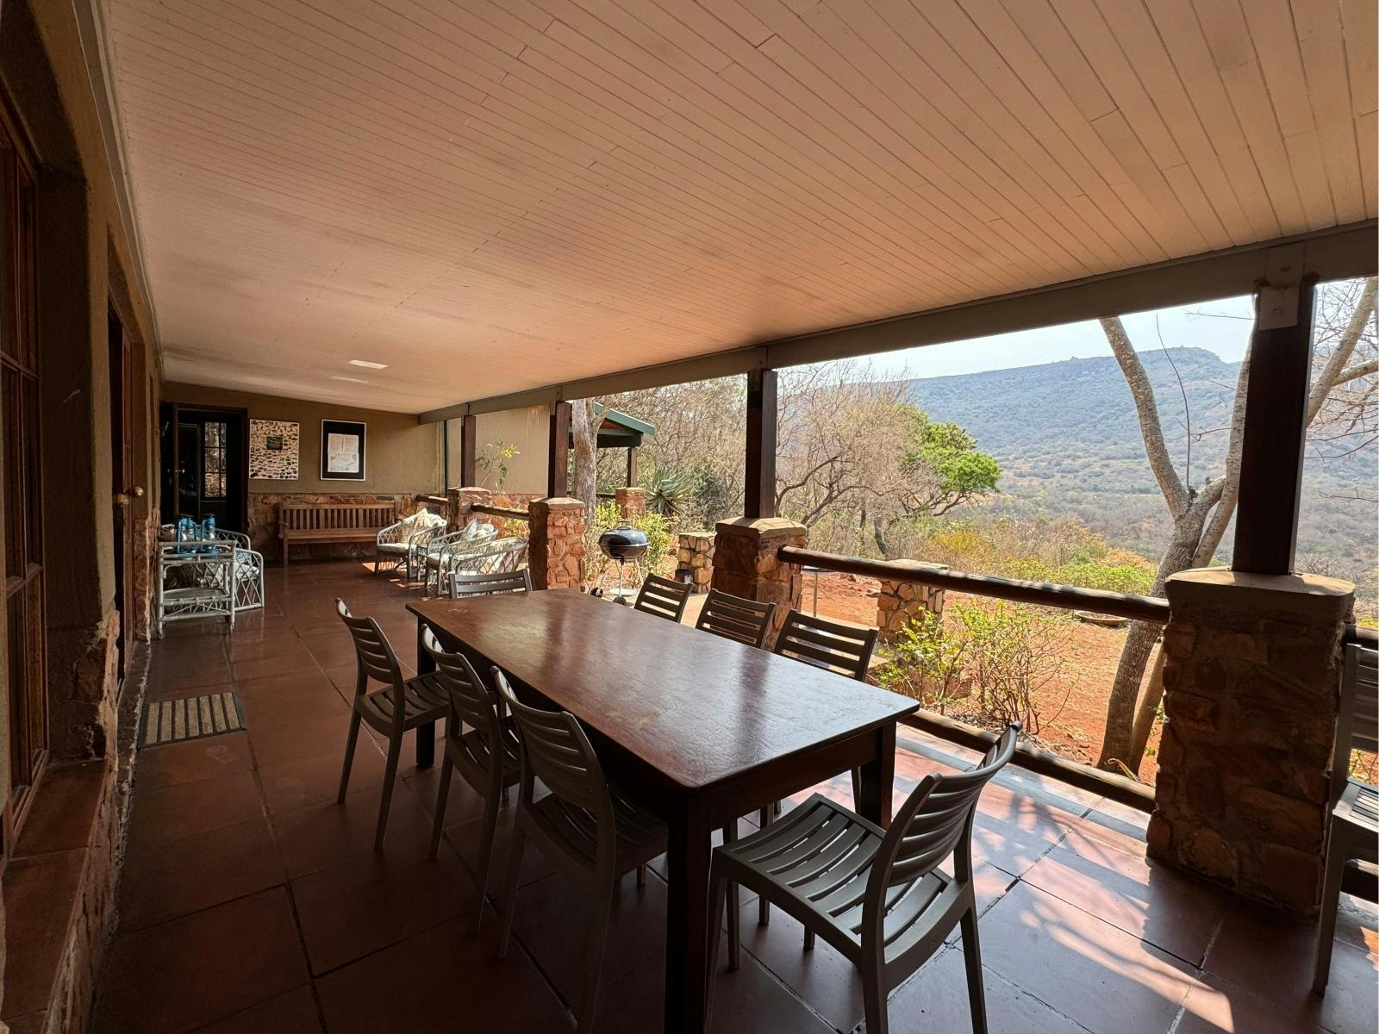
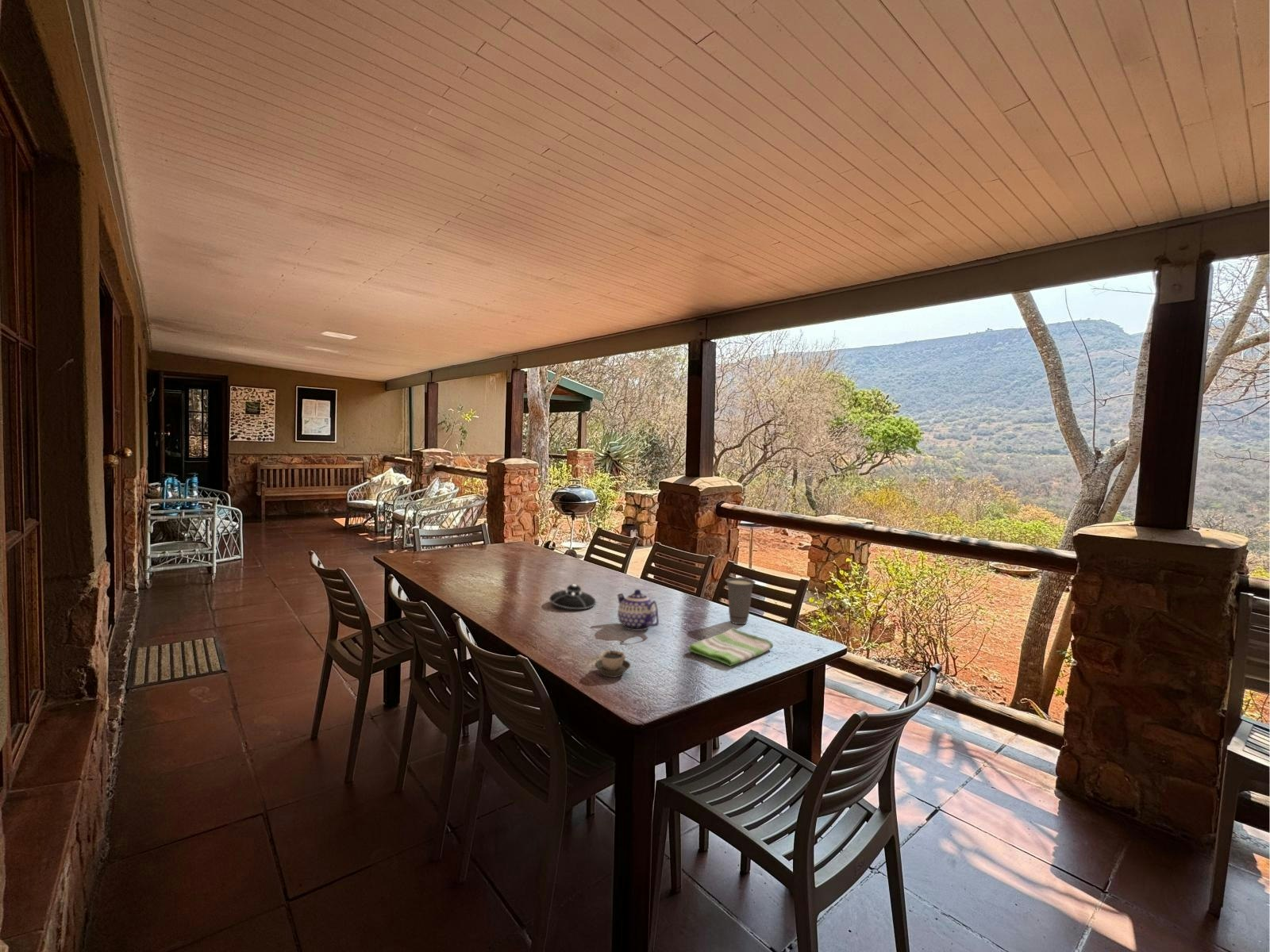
+ teapot [617,589,660,631]
+ cup [725,577,756,625]
+ cup [594,650,631,678]
+ dish towel [687,627,774,666]
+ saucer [548,583,597,610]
